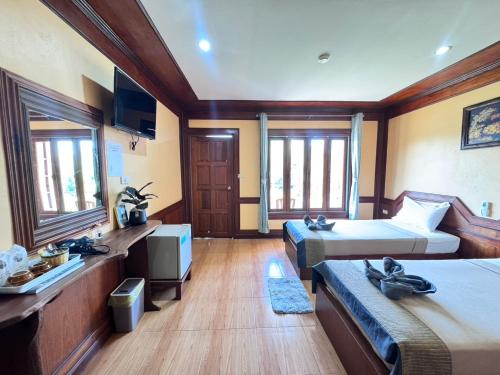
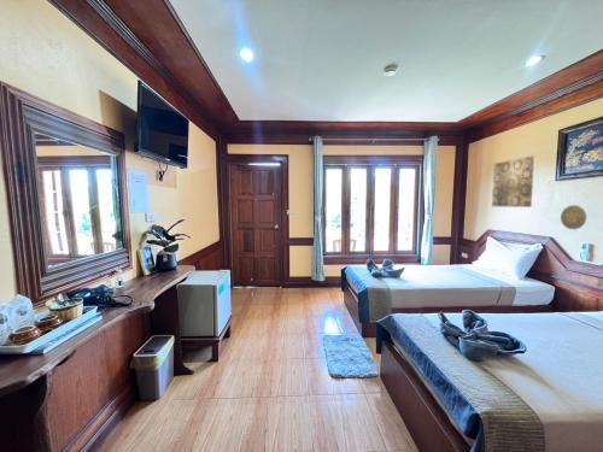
+ decorative plate [560,204,587,230]
+ wall art [491,154,537,209]
